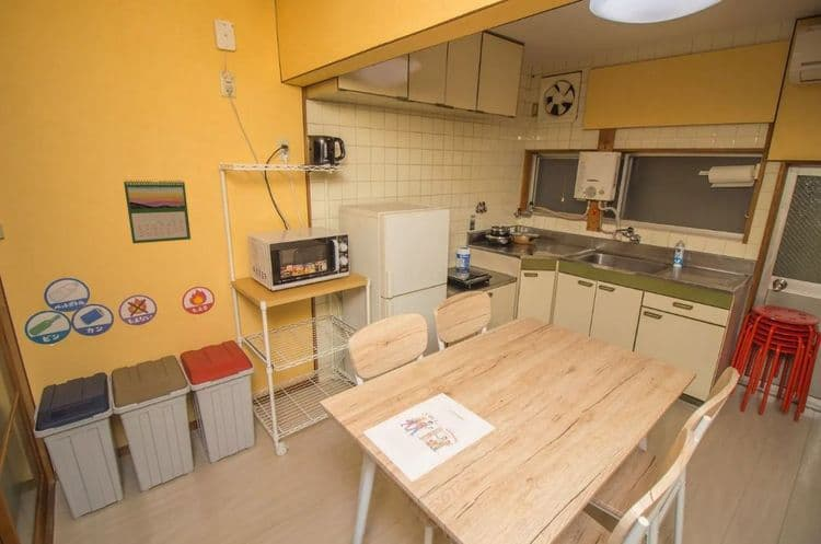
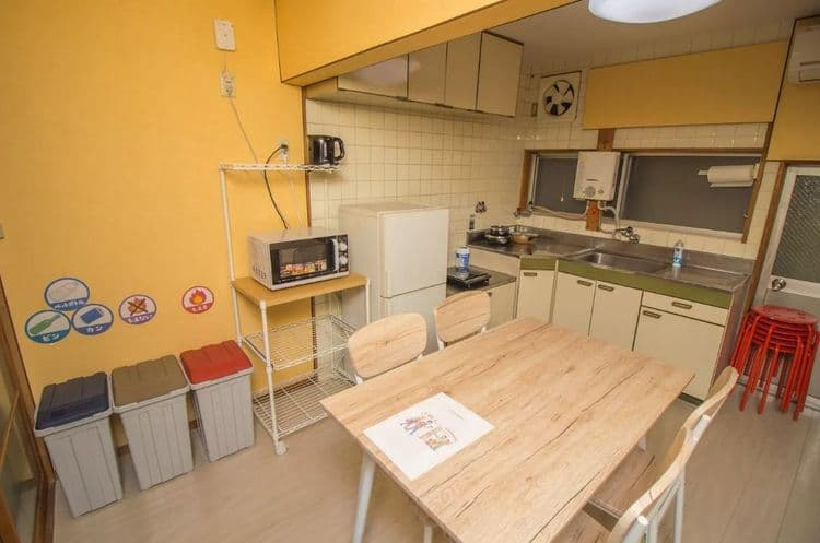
- calendar [123,178,192,244]
